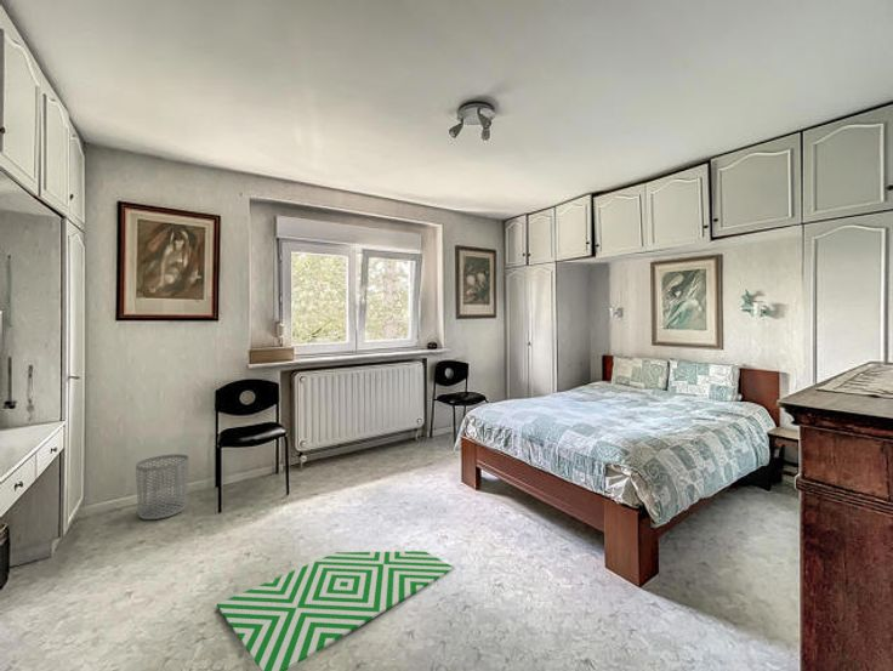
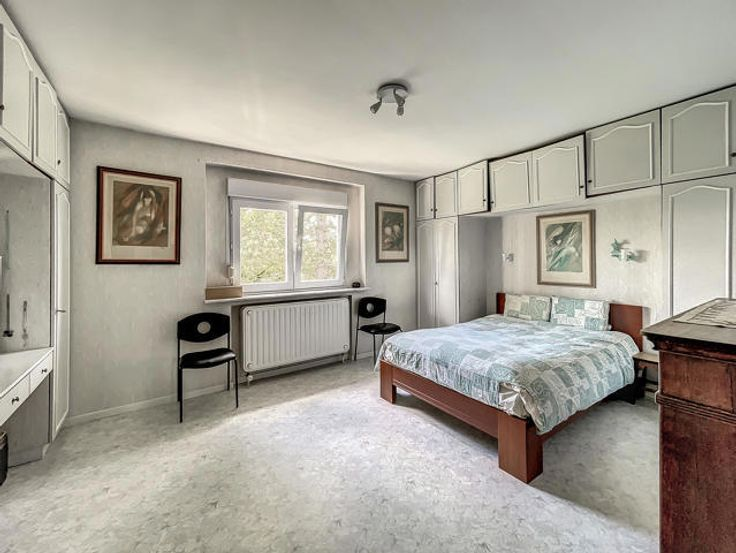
- waste bin [135,453,190,521]
- rug [216,550,455,671]
